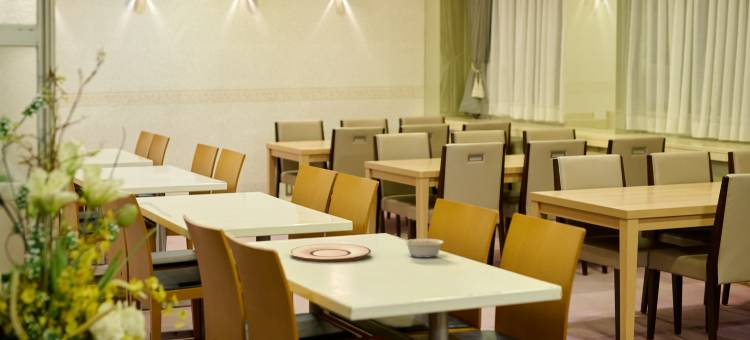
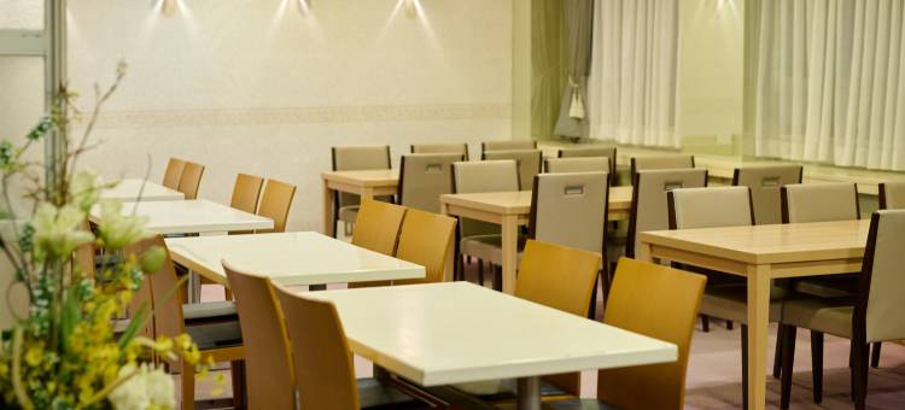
- plate [289,243,372,263]
- legume [397,236,445,259]
